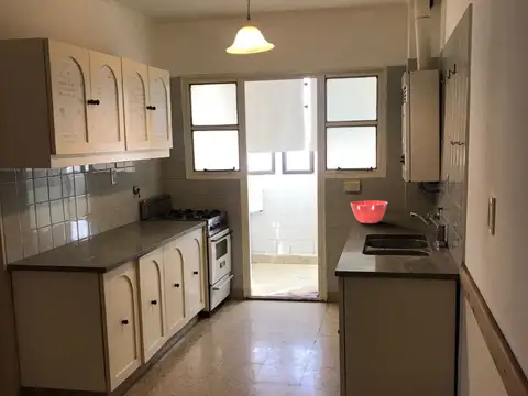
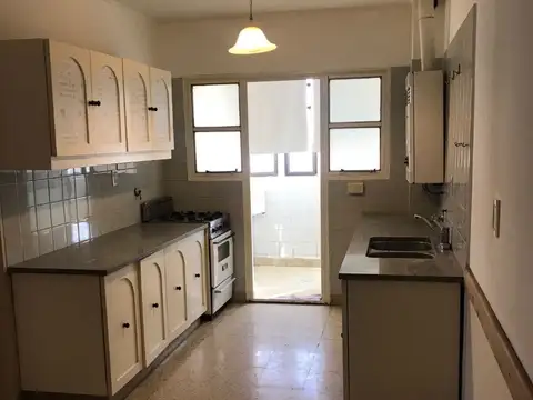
- mixing bowl [350,200,388,224]
